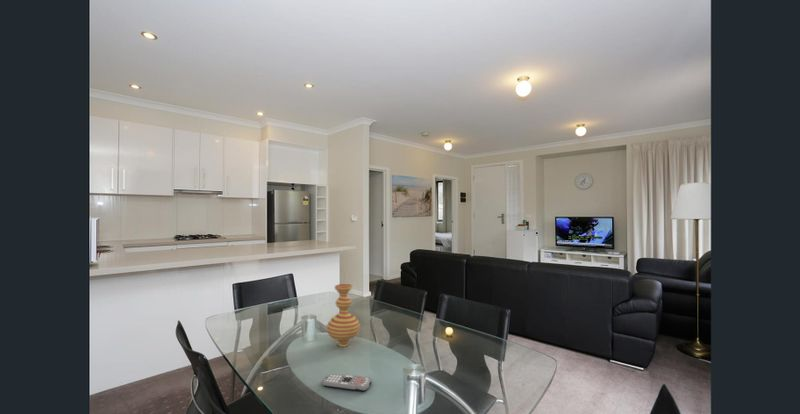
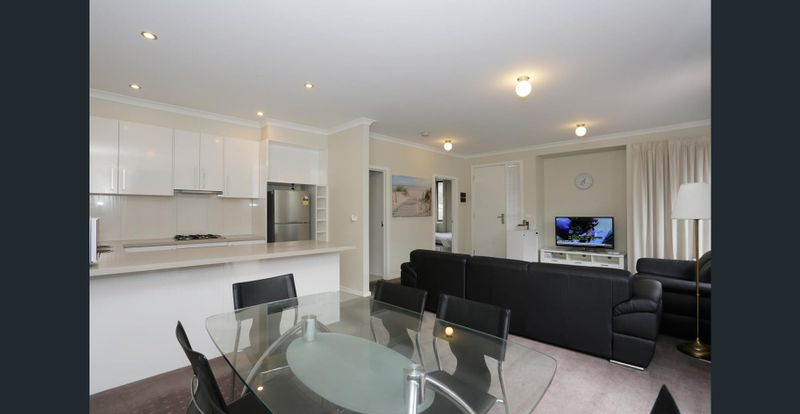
- remote control [321,373,373,392]
- vase [326,283,361,348]
